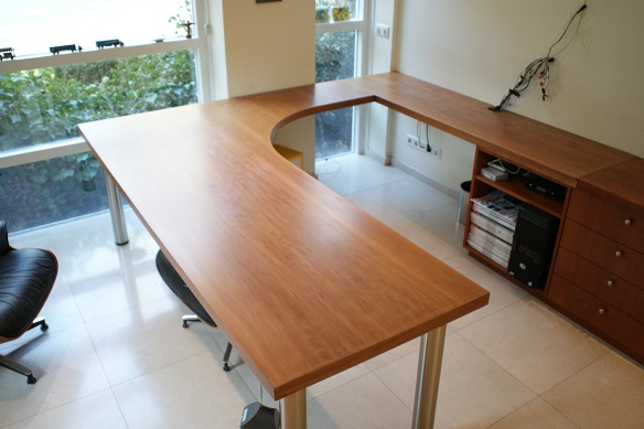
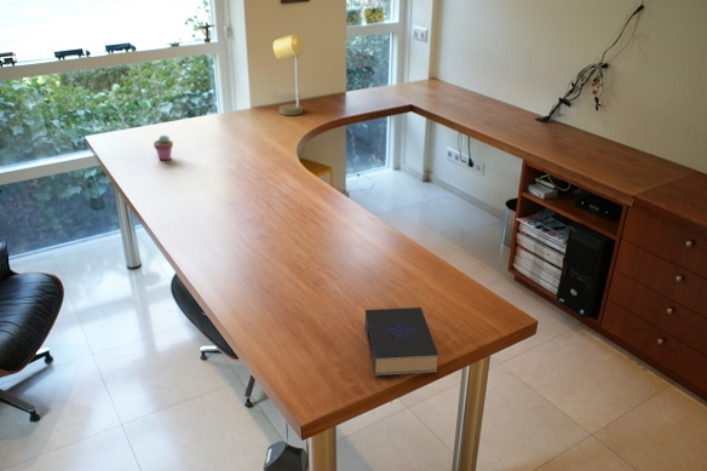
+ desk lamp [272,34,305,116]
+ book [363,306,439,377]
+ potted succulent [153,134,174,162]
